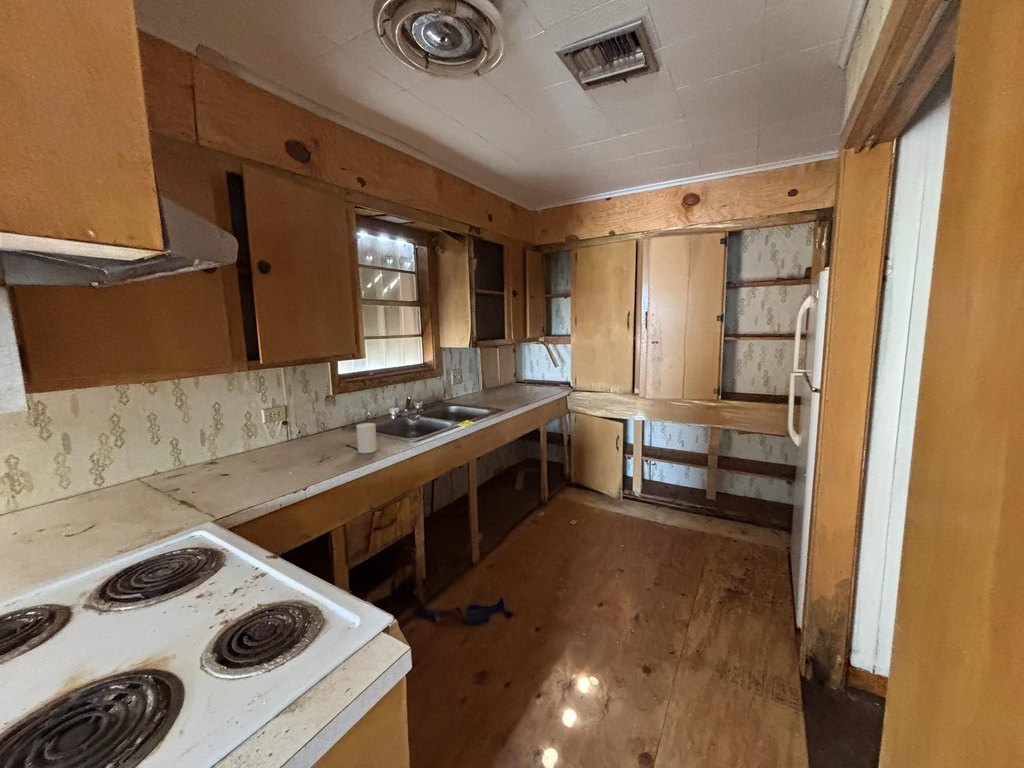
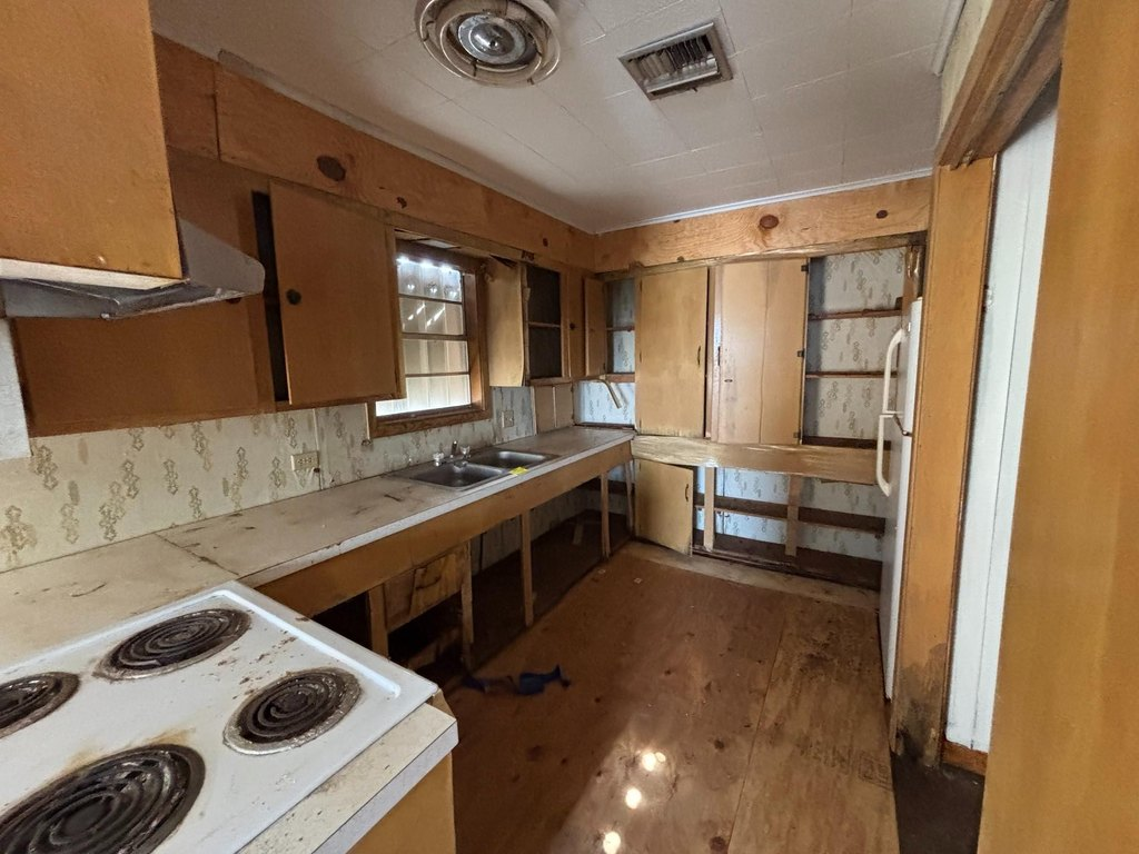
- cup [355,422,378,454]
